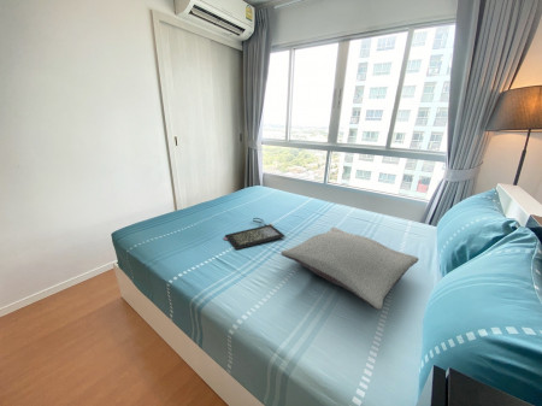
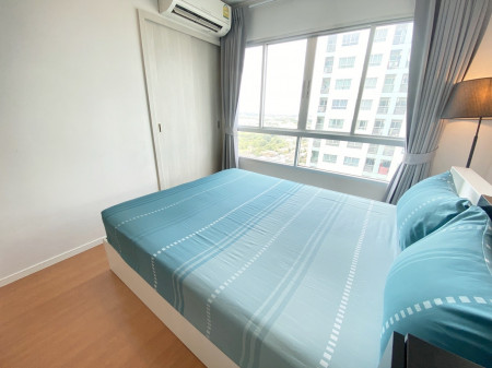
- pillow [279,226,420,312]
- clutch bag [223,217,285,251]
